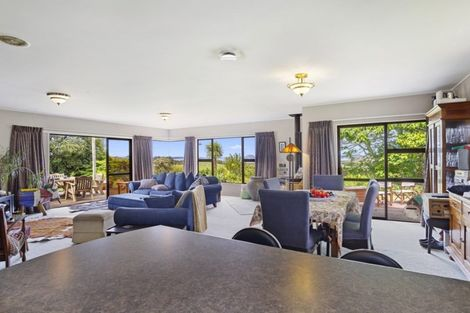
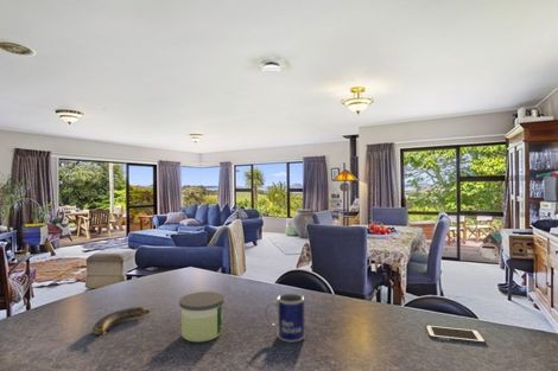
+ banana [91,306,151,337]
+ candle [178,290,226,343]
+ mug [262,292,306,344]
+ cell phone [424,324,487,345]
